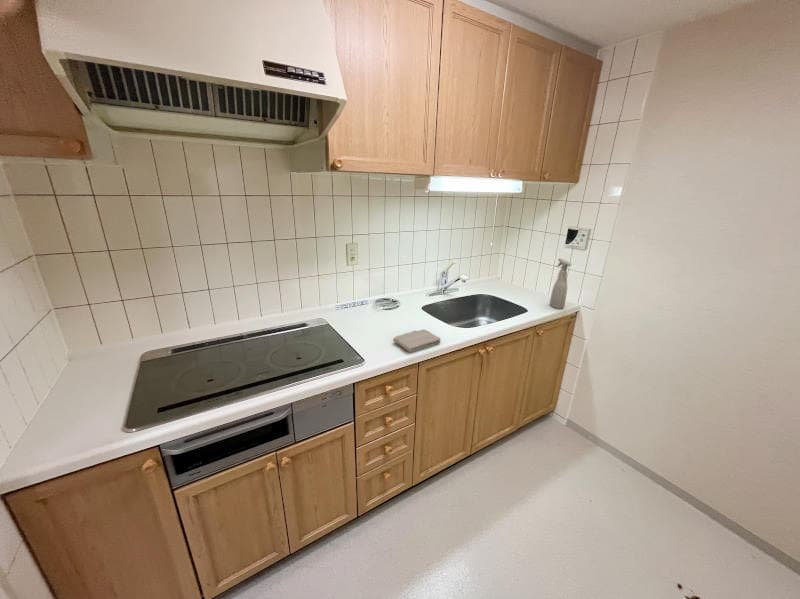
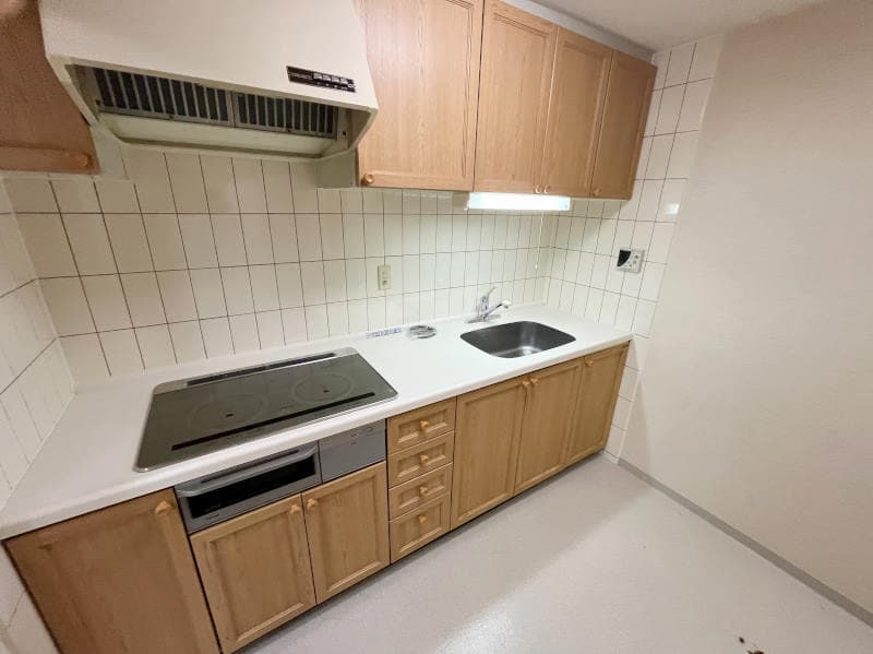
- spray bottle [549,257,573,310]
- washcloth [392,328,442,353]
